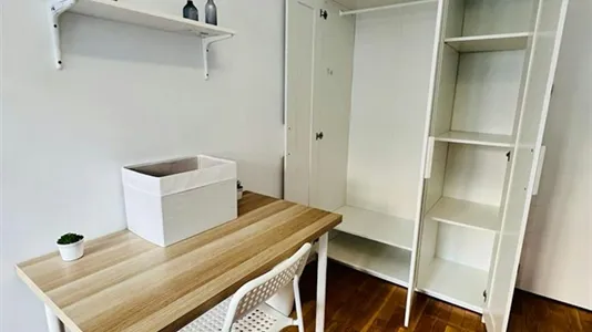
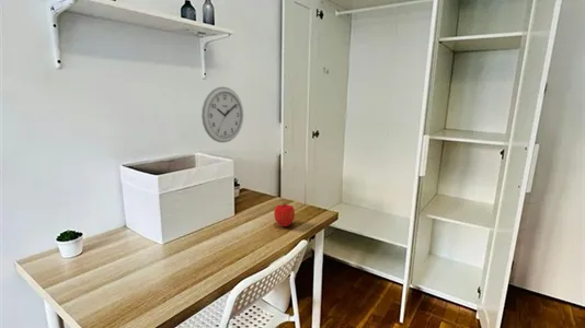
+ wall clock [200,85,244,143]
+ fruit [273,202,296,227]
